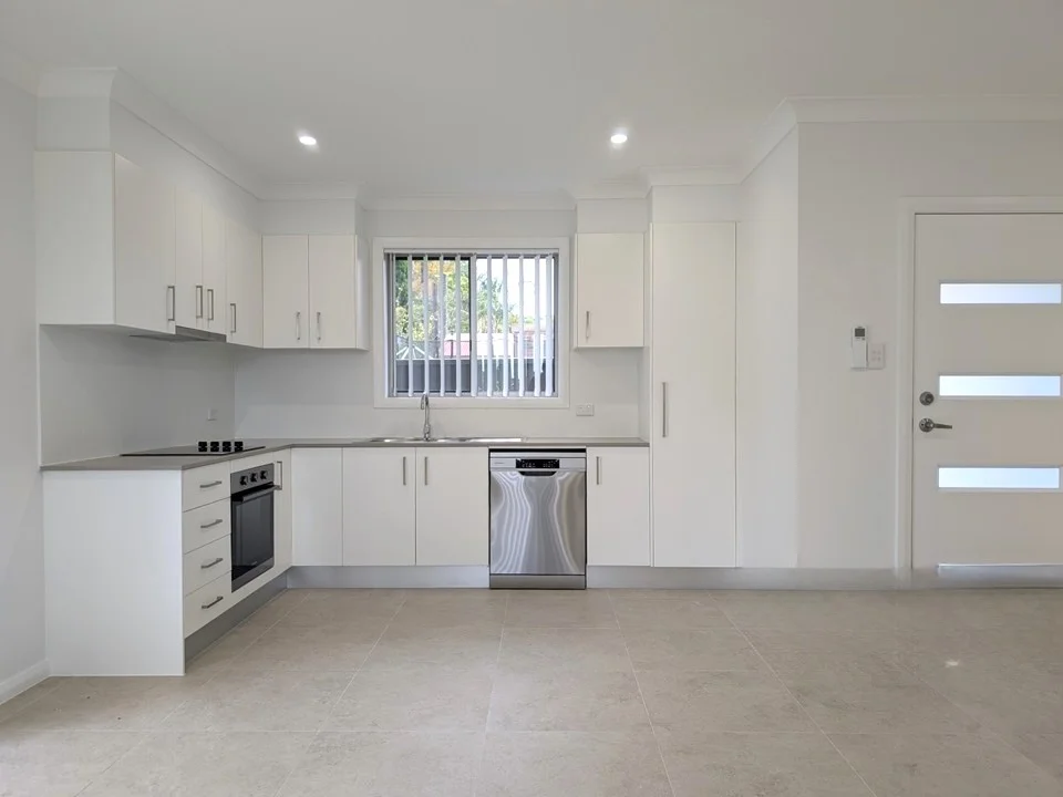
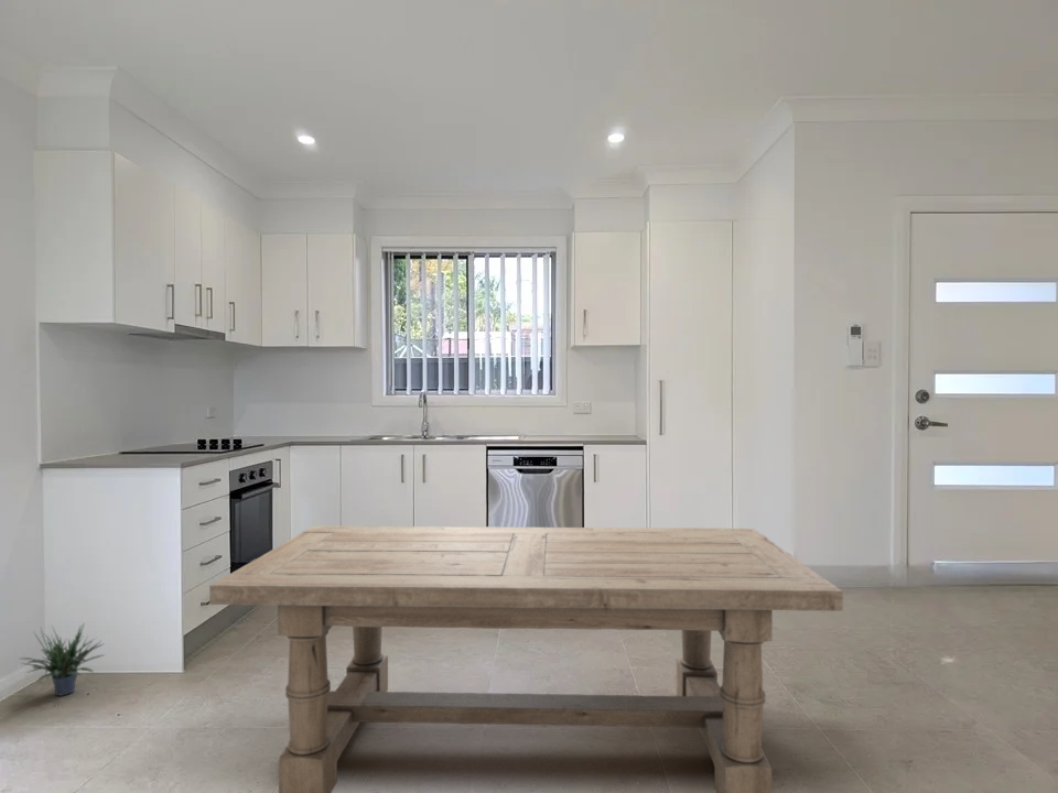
+ dining table [208,524,844,793]
+ potted plant [19,621,107,697]
